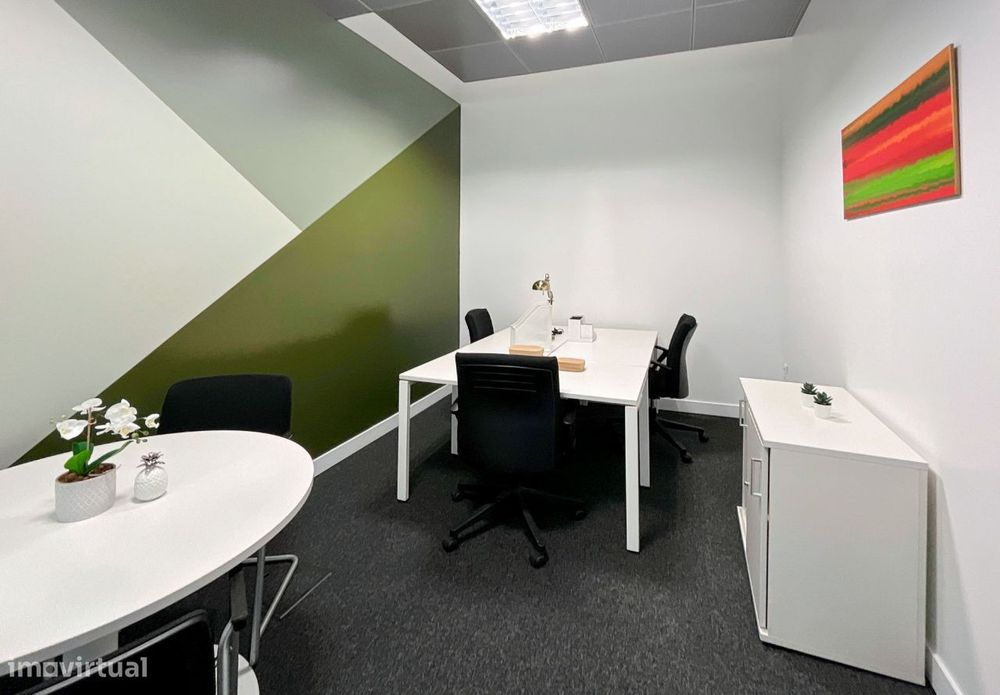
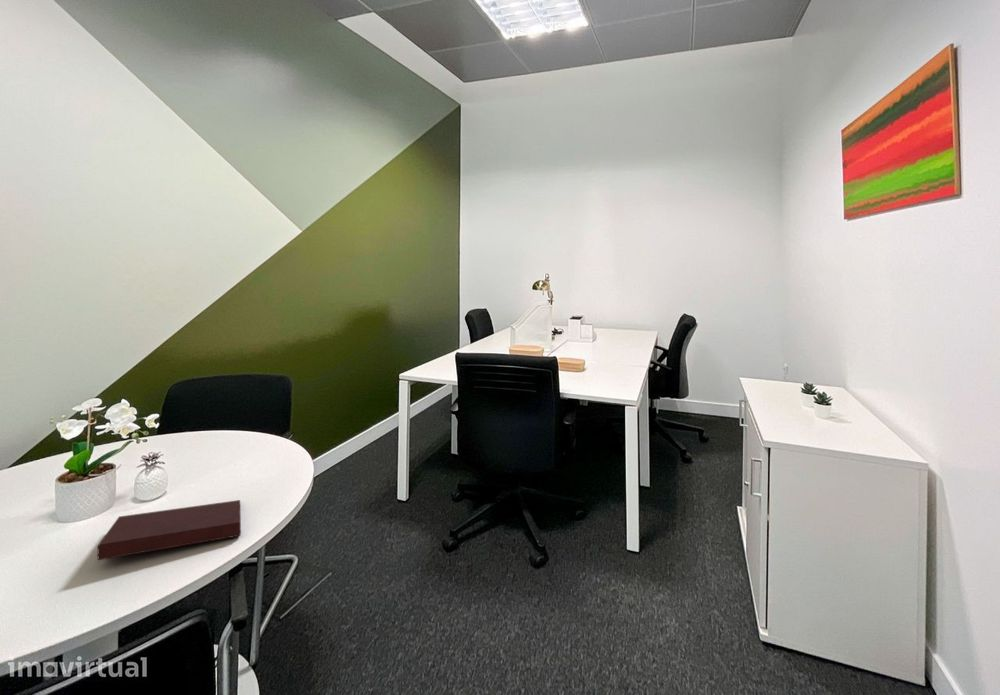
+ notebook [96,499,242,561]
